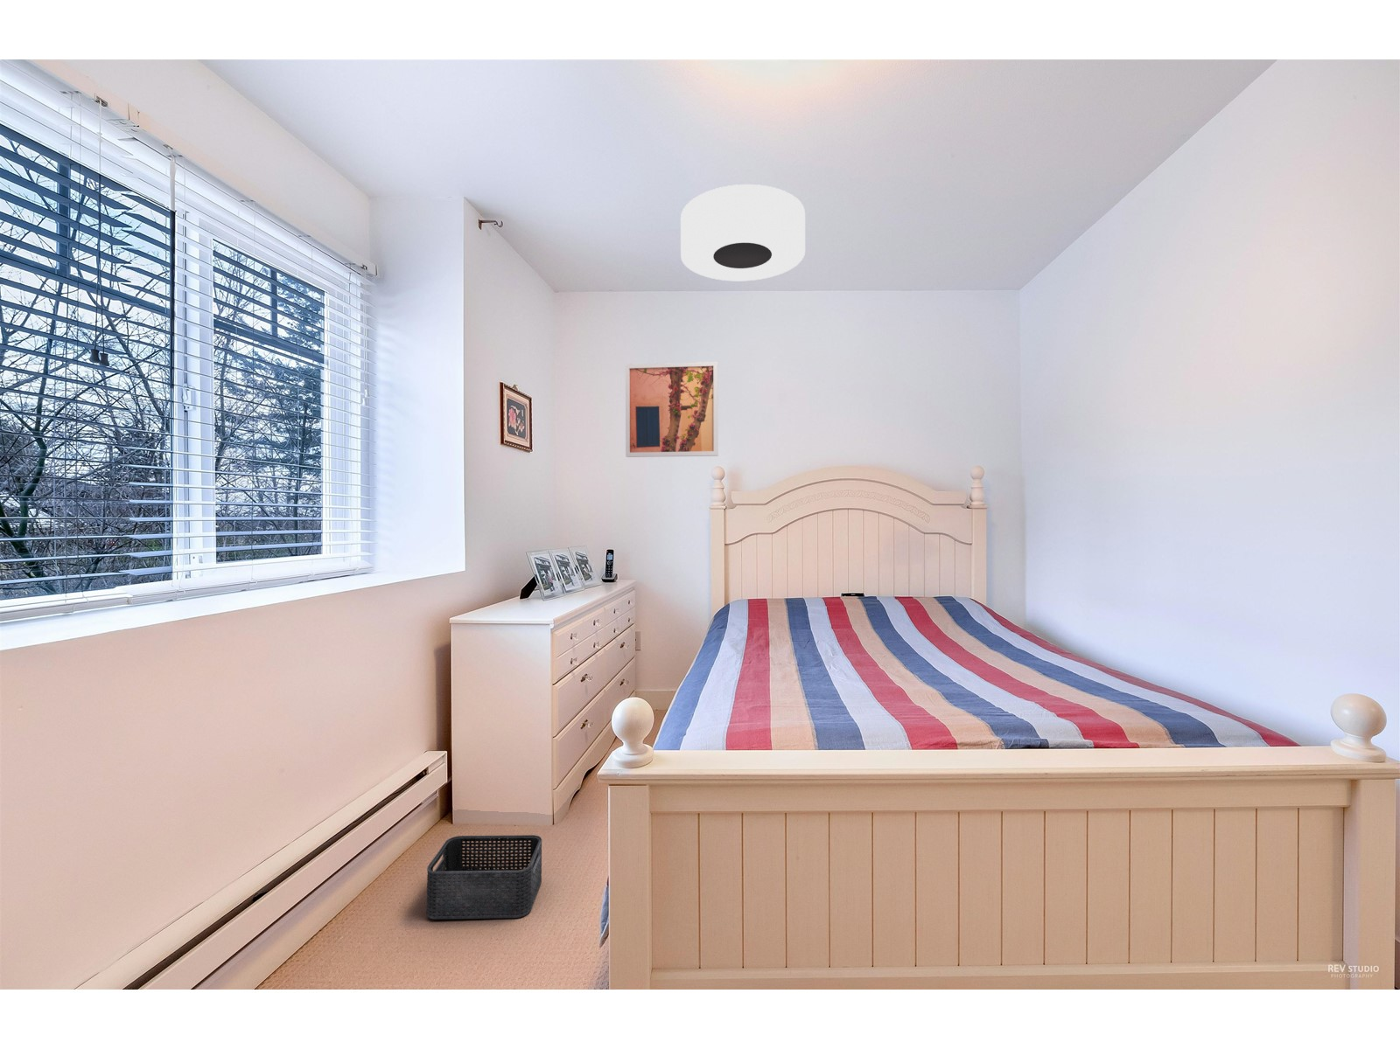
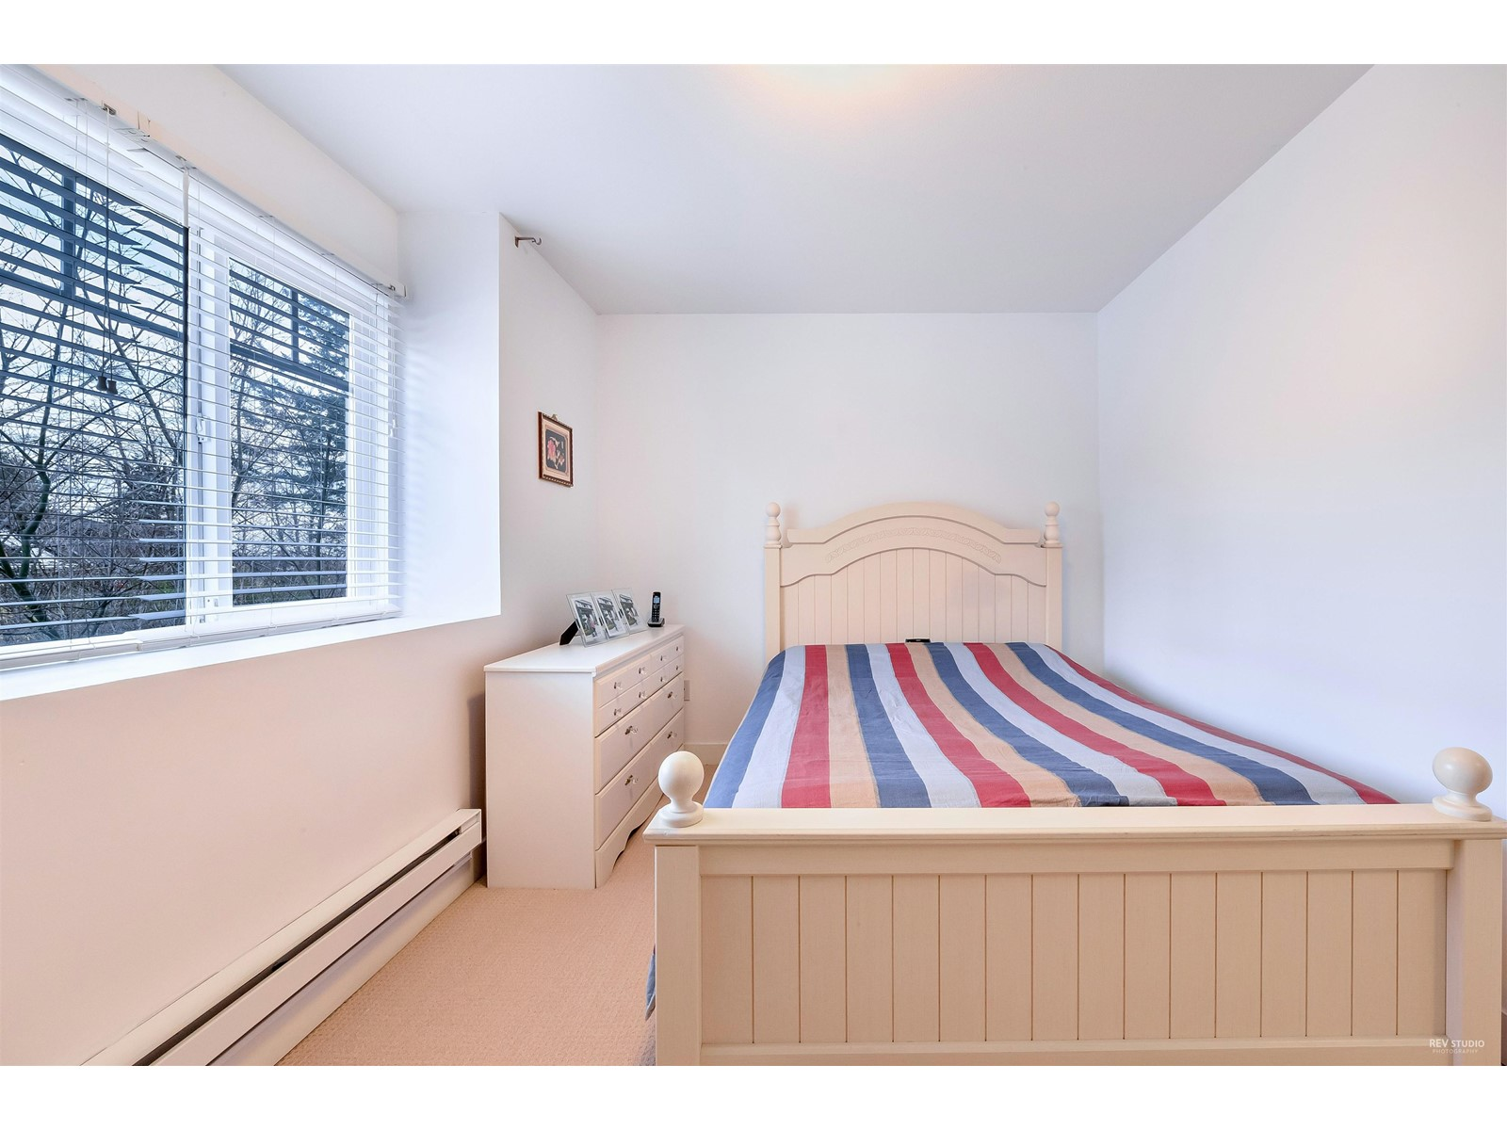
- ceiling light [680,184,806,281]
- wall art [625,361,719,458]
- storage bin [427,834,542,920]
